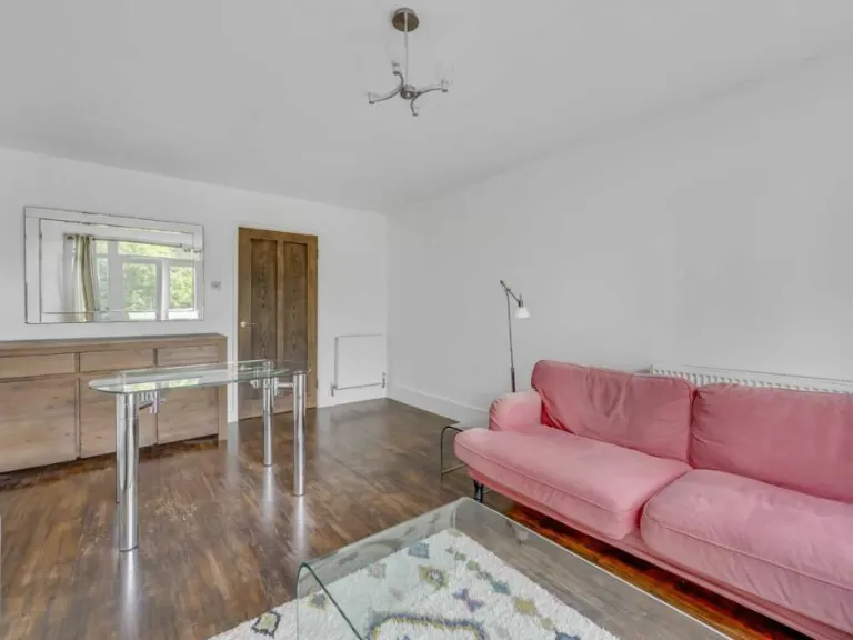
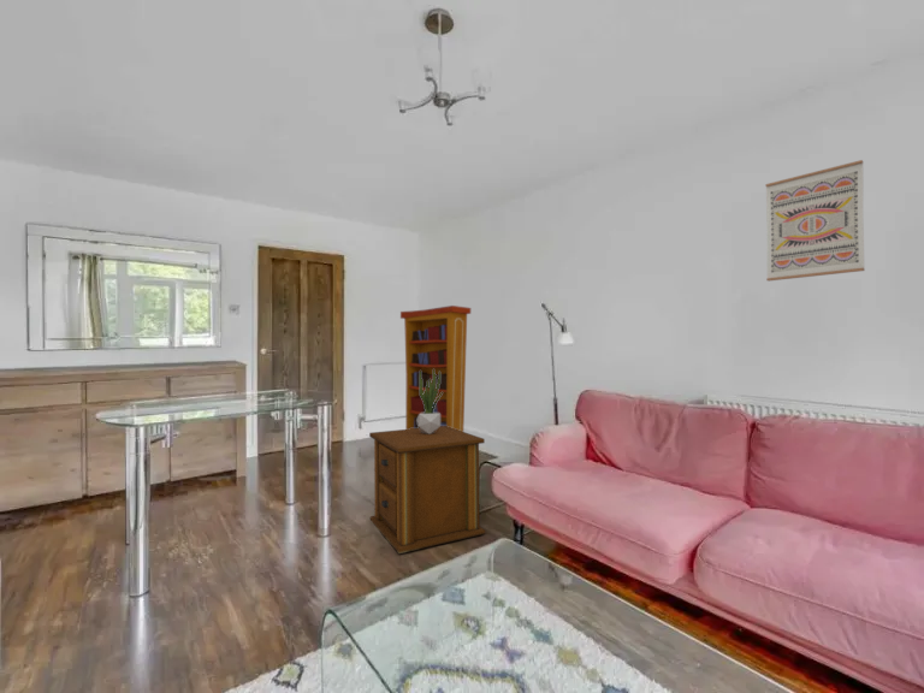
+ potted plant [417,369,443,434]
+ bookcase [399,304,472,432]
+ wall art [764,159,866,282]
+ side table [368,426,486,555]
